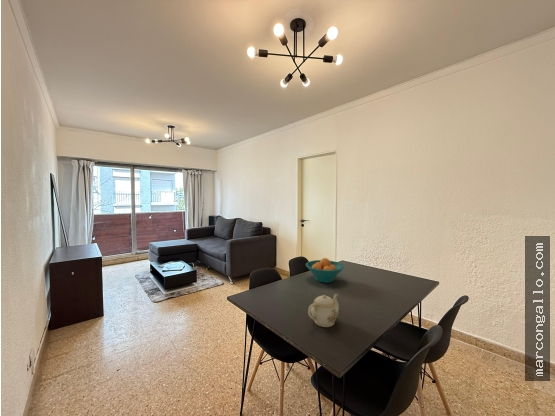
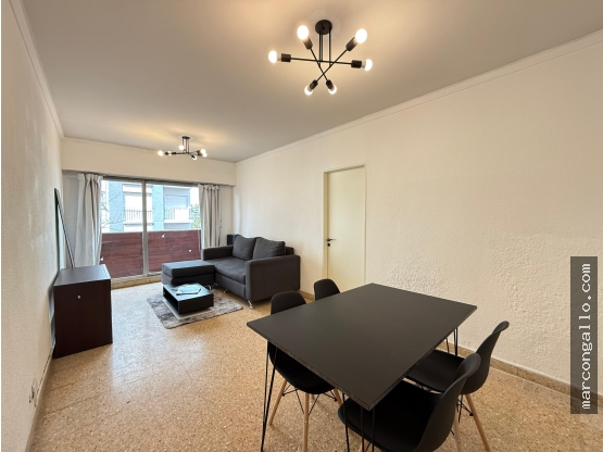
- fruit bowl [305,257,345,284]
- teapot [307,293,340,328]
